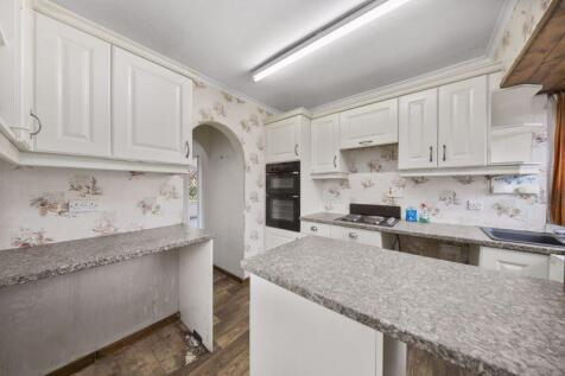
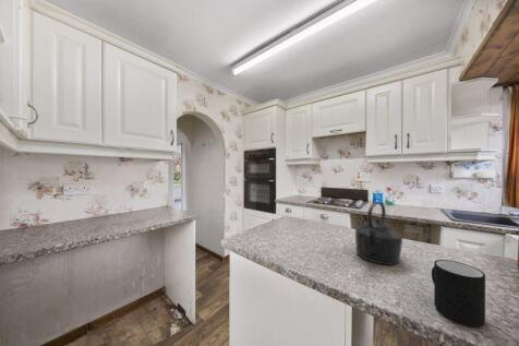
+ kettle [354,201,403,266]
+ mug [431,259,486,327]
